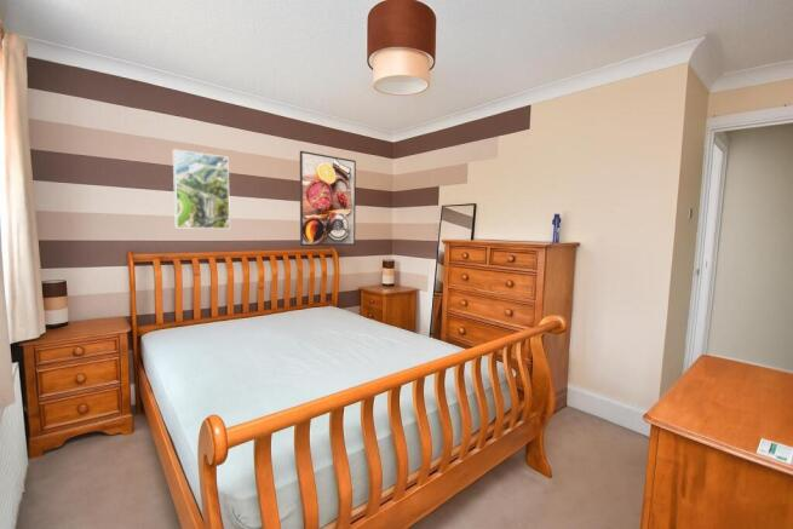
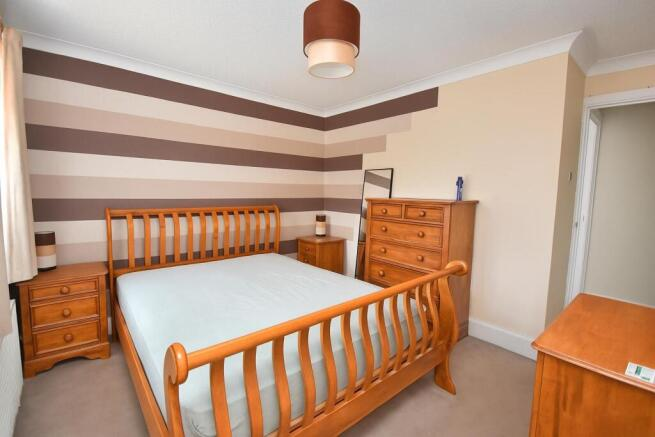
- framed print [299,150,357,247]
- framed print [172,148,231,230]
